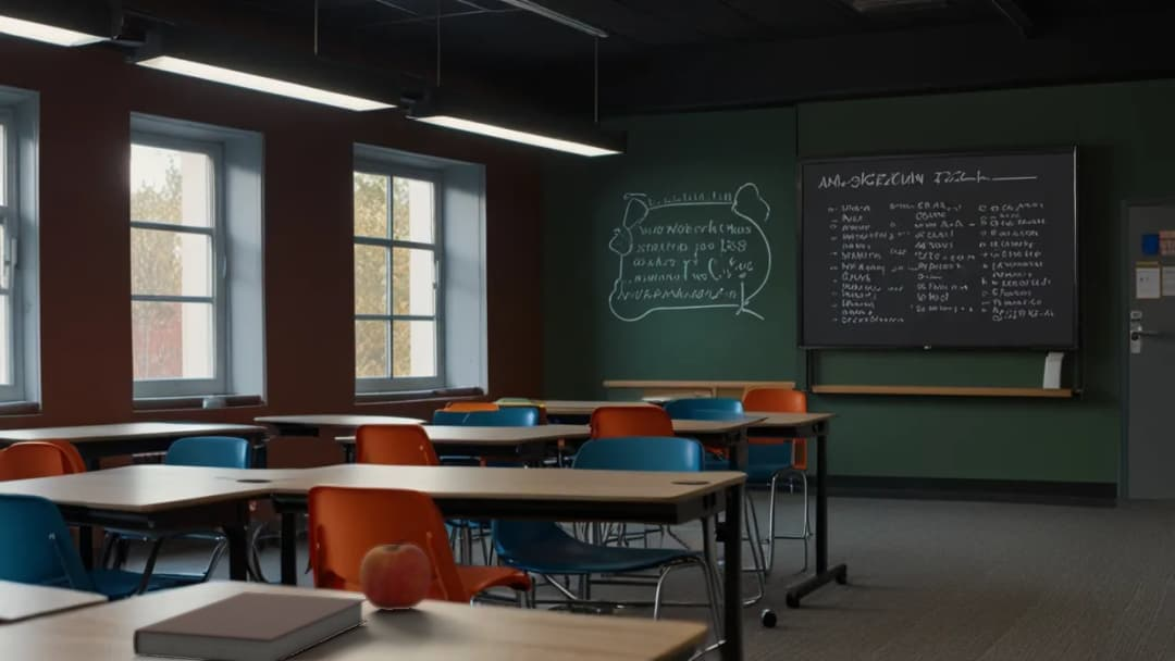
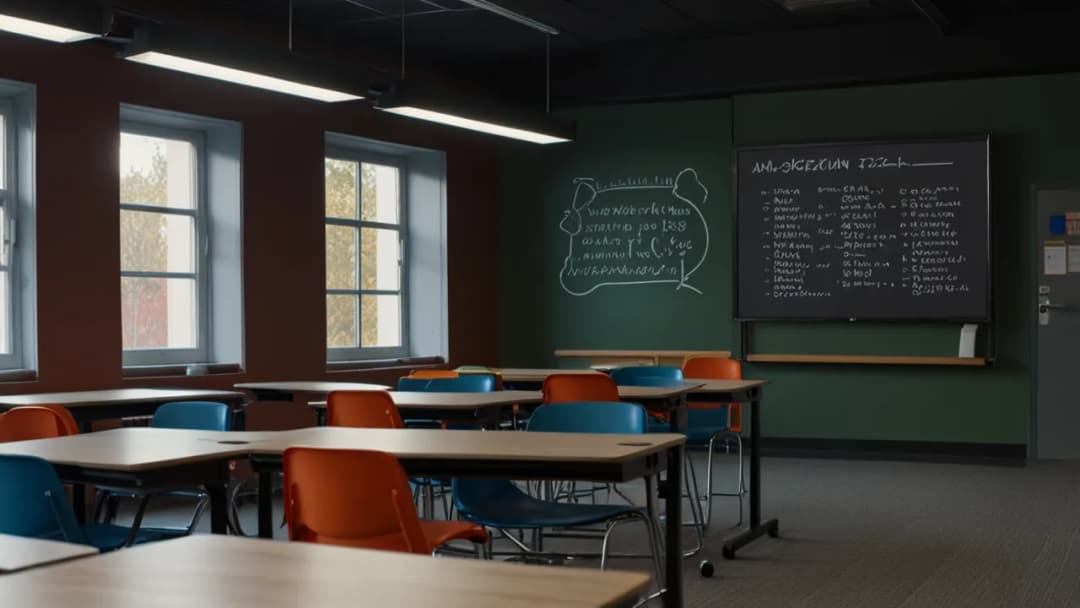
- apple [358,537,433,612]
- notebook [132,590,368,661]
